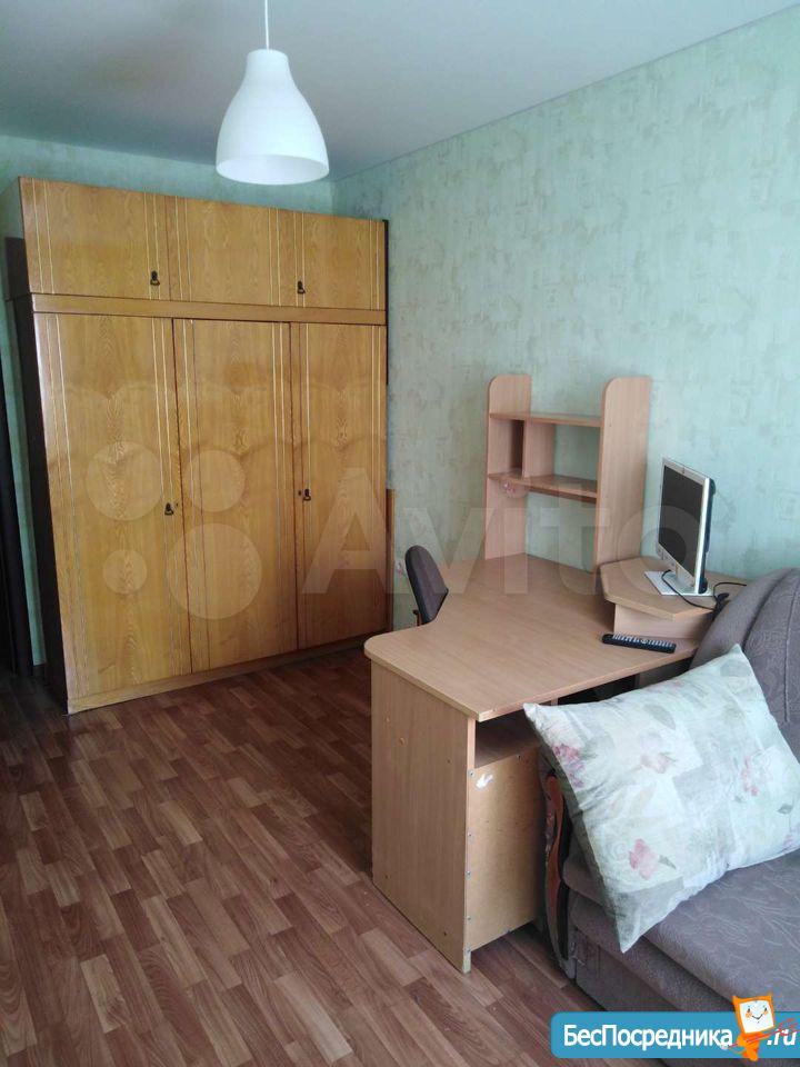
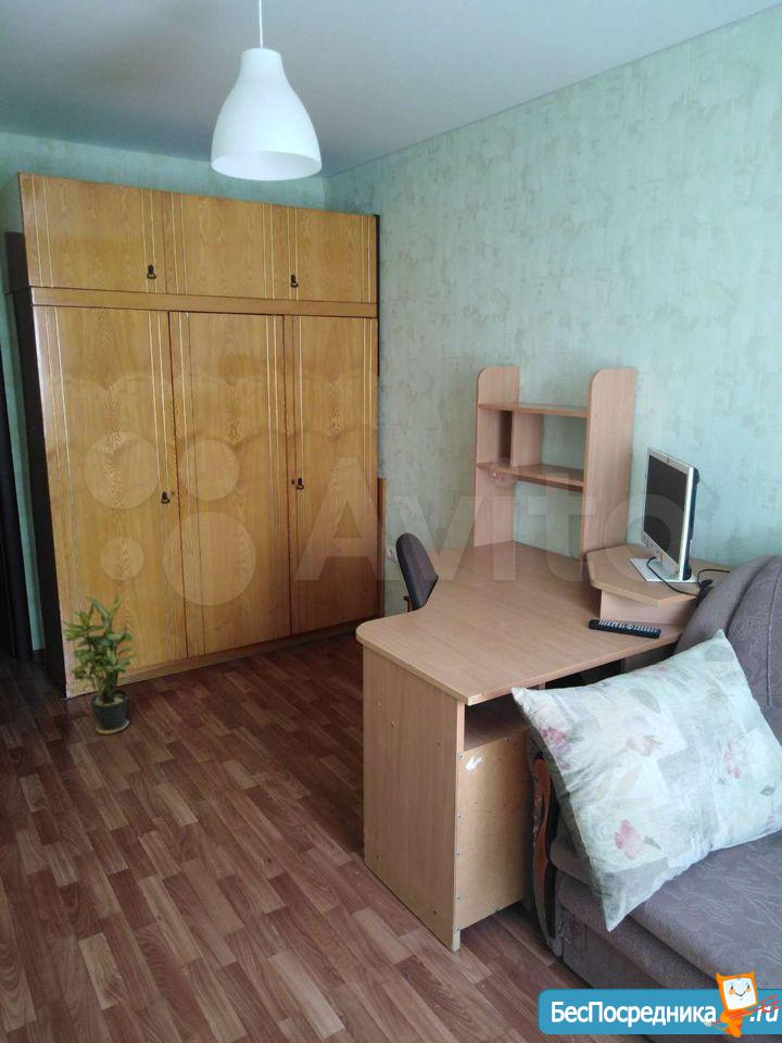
+ potted plant [61,591,138,737]
